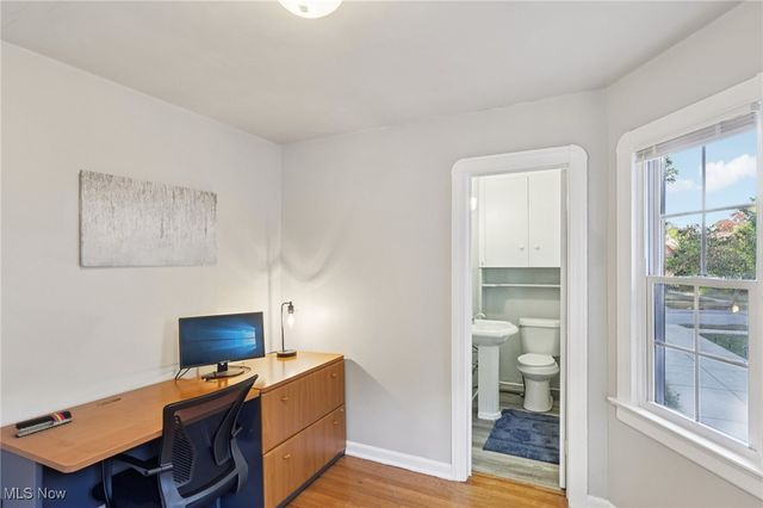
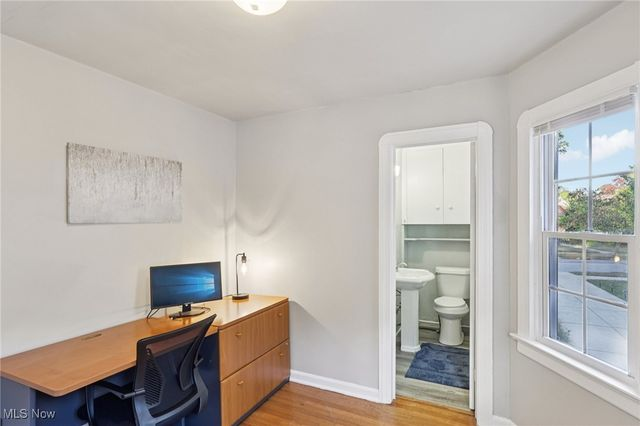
- stapler [14,409,73,439]
